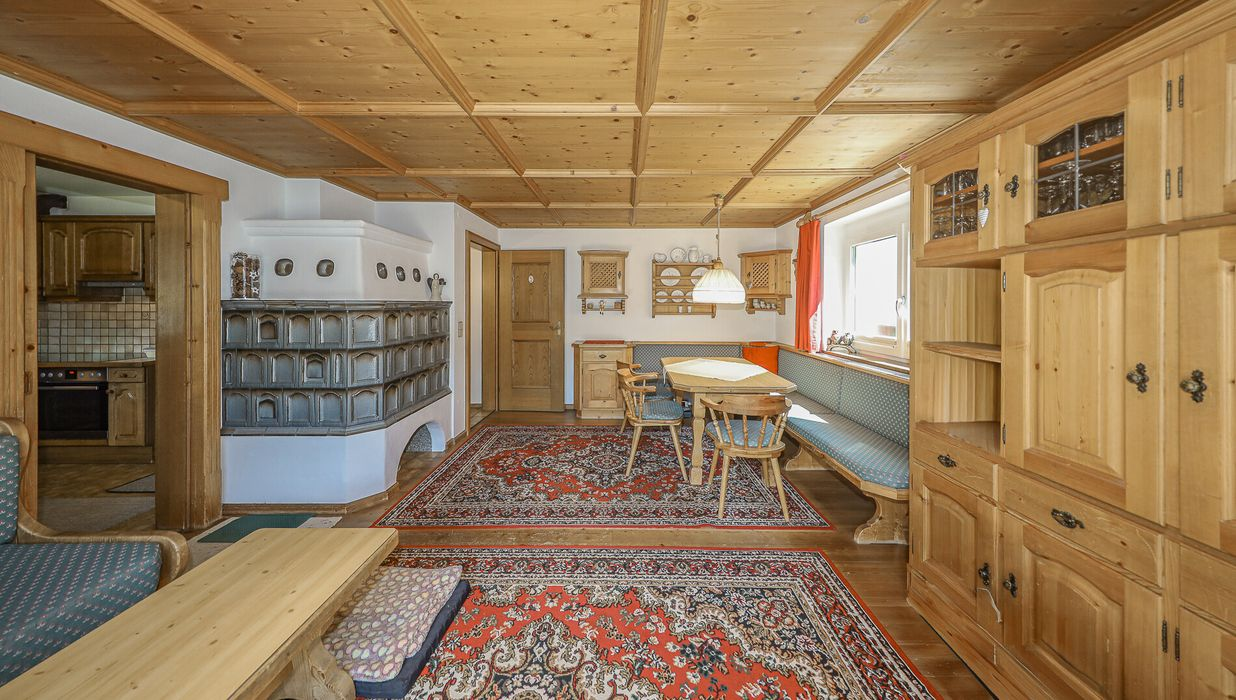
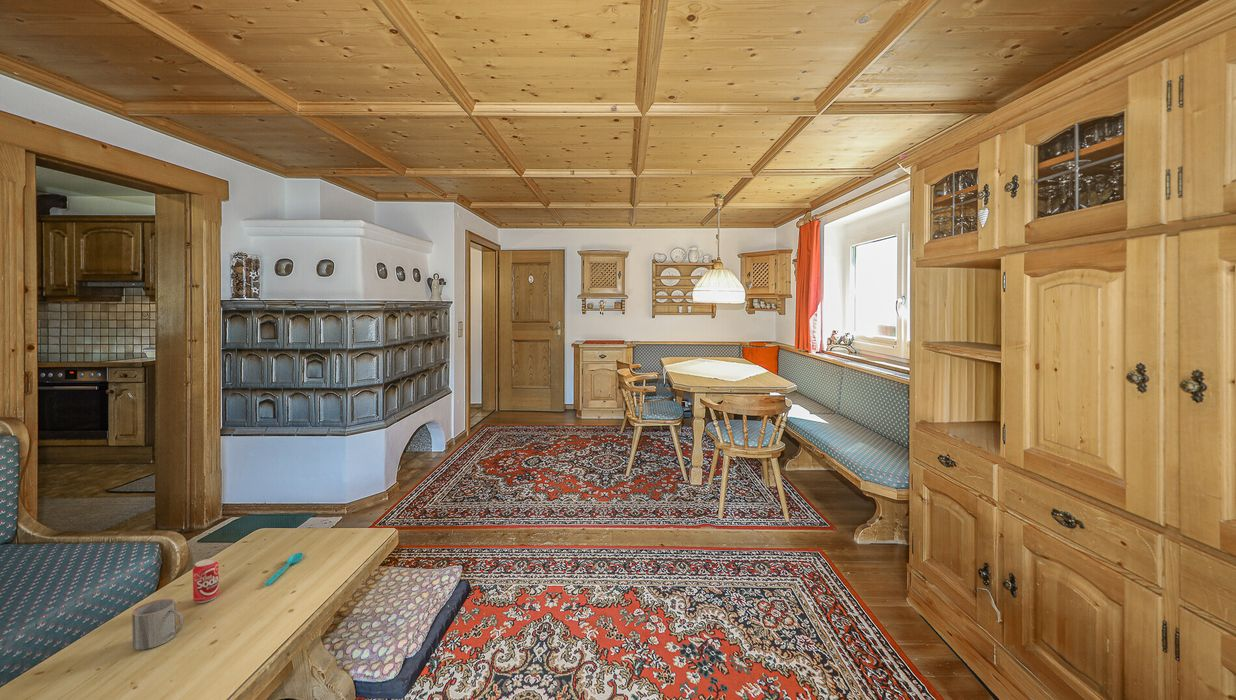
+ spoon [263,552,304,586]
+ mug [131,598,184,651]
+ beverage can [192,557,220,604]
